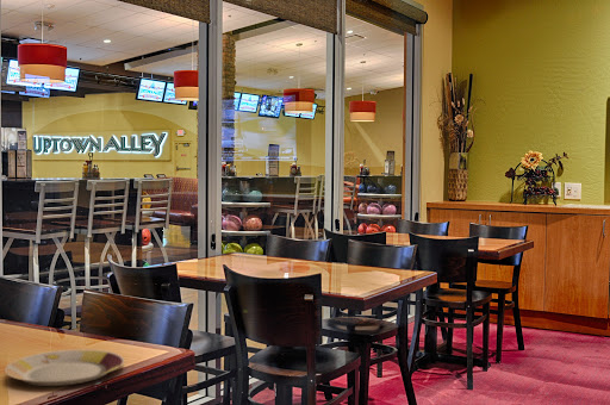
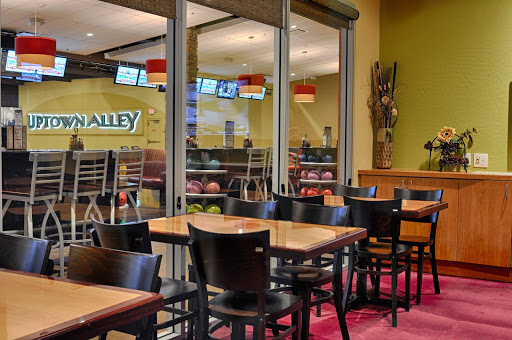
- plate [4,348,125,387]
